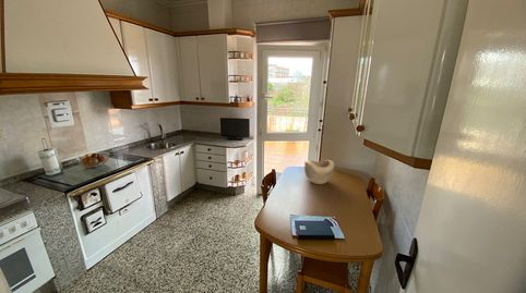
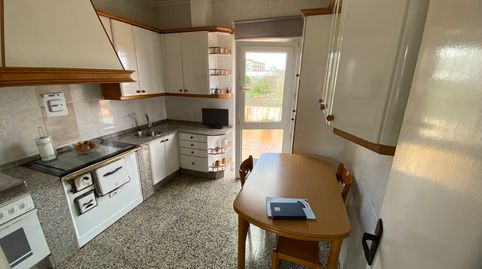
- decorative bowl [303,159,336,185]
